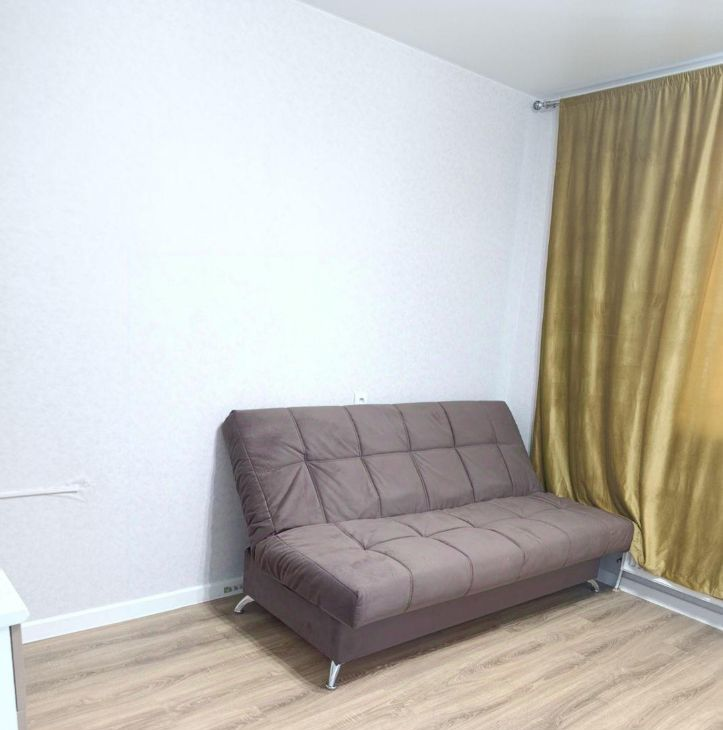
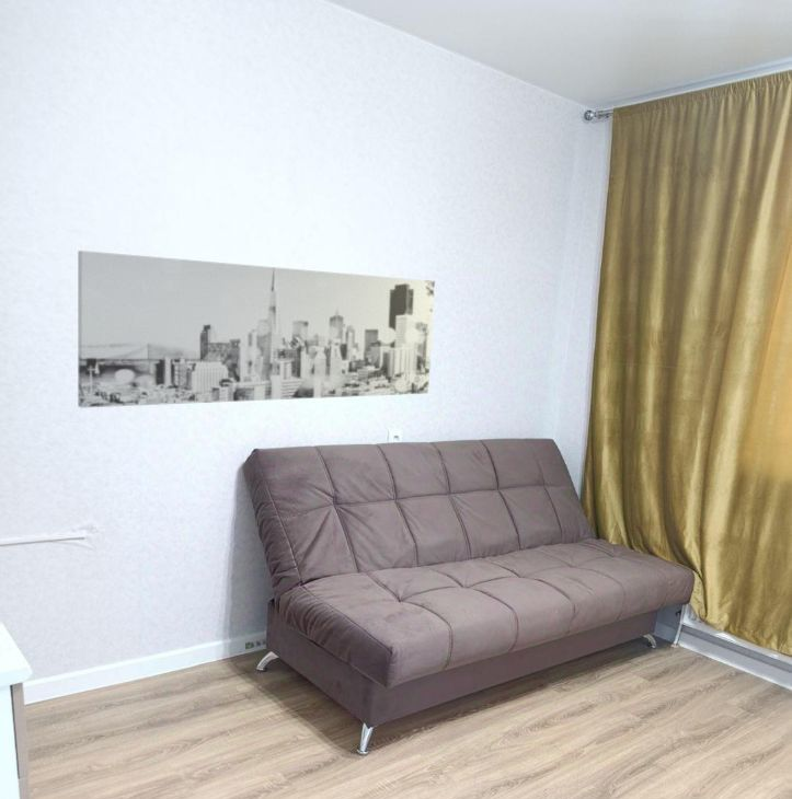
+ wall art [77,250,436,408]
